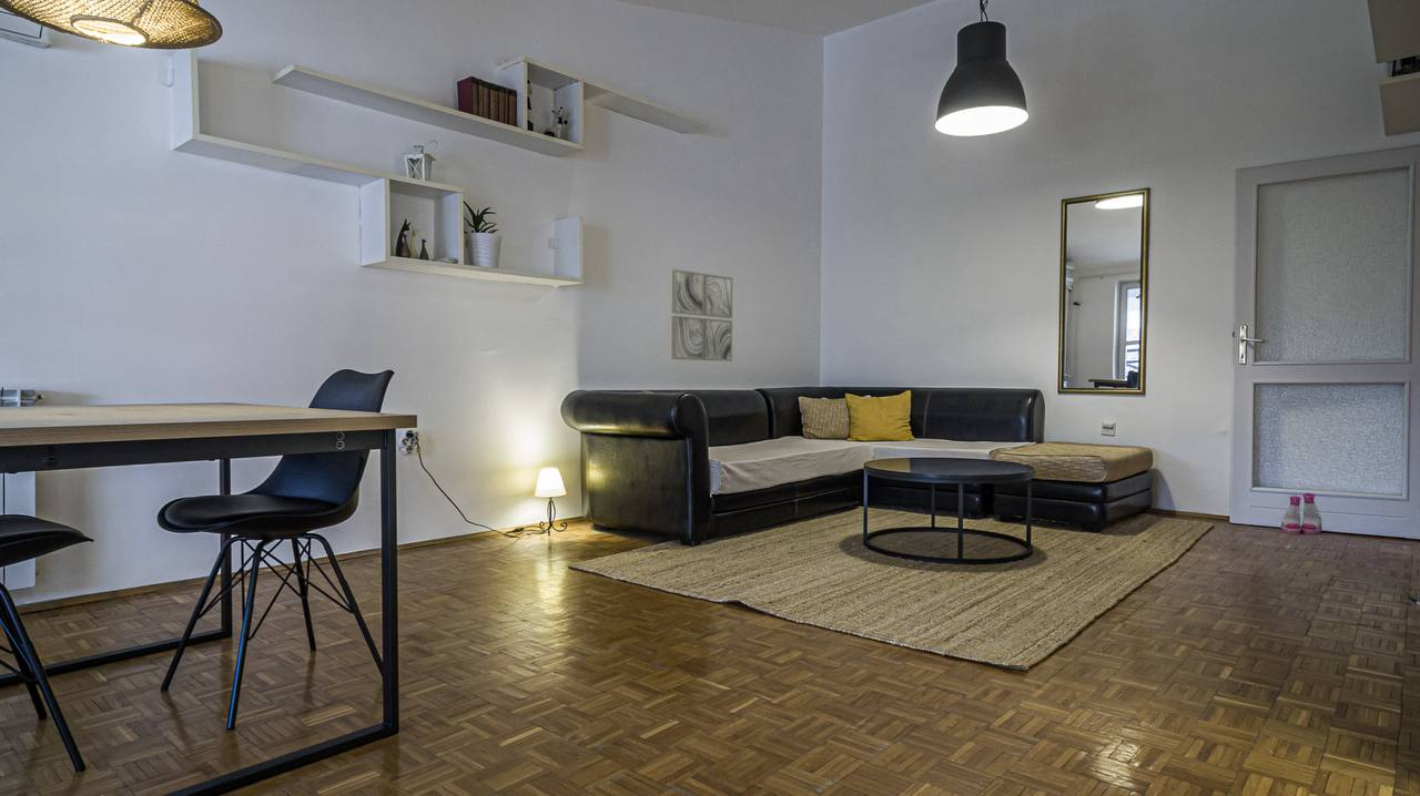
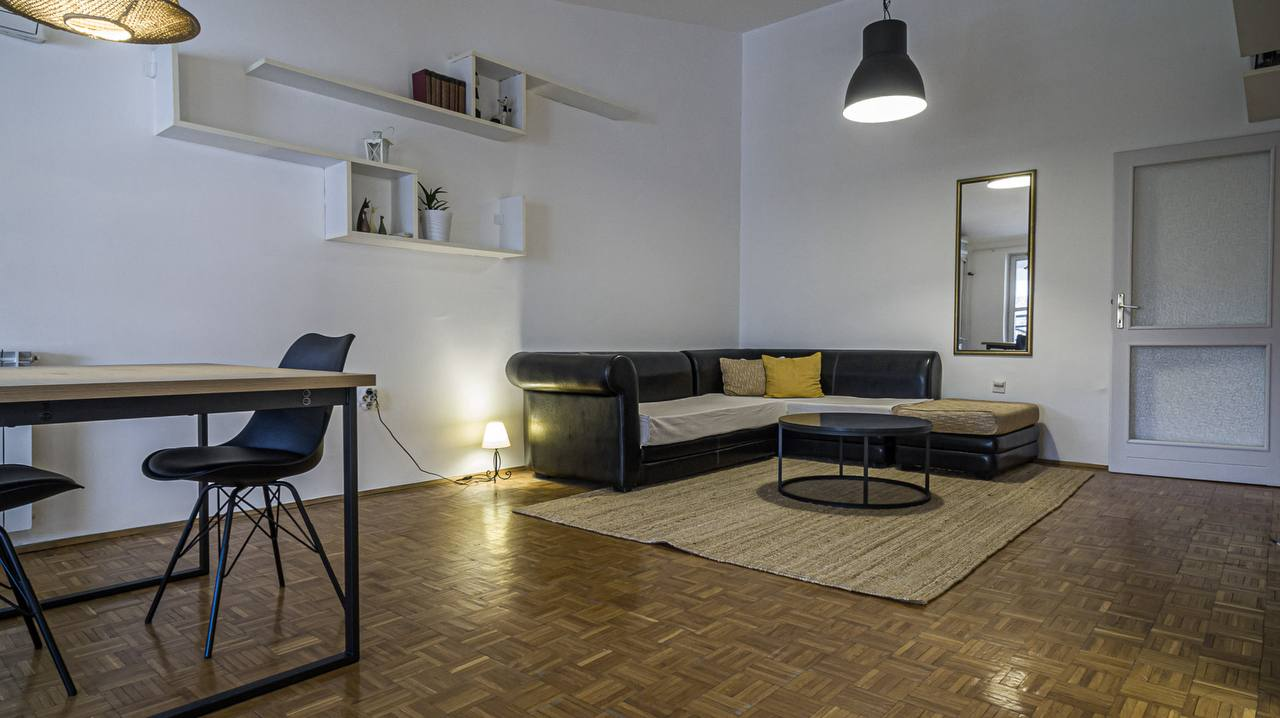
- wall art [670,268,733,363]
- boots [1280,492,1323,535]
